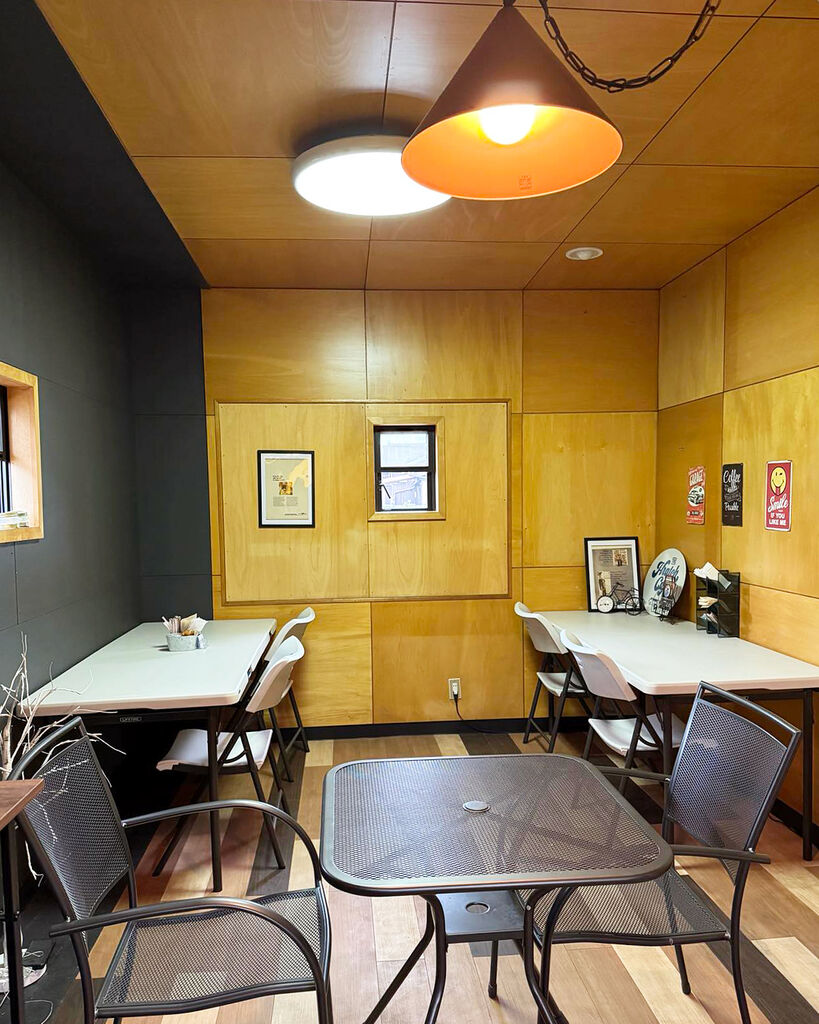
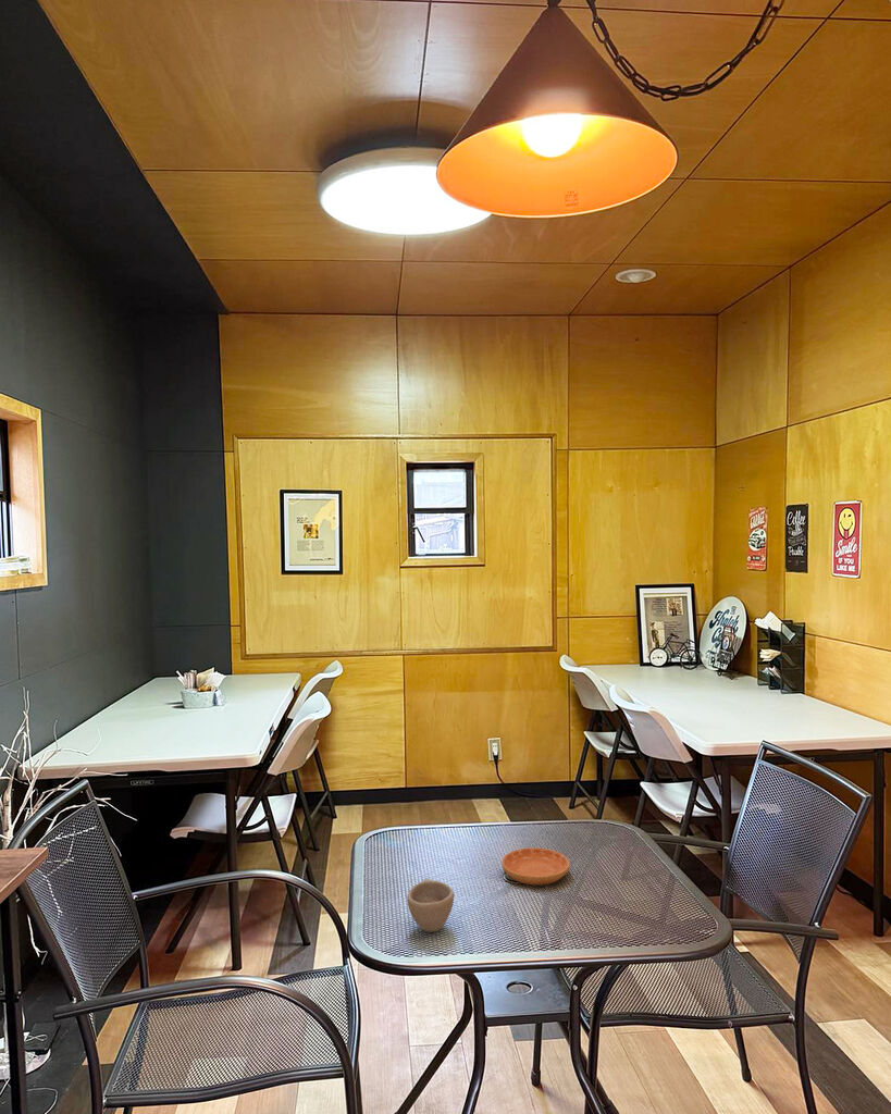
+ cup [406,877,455,933]
+ saucer [500,846,571,887]
